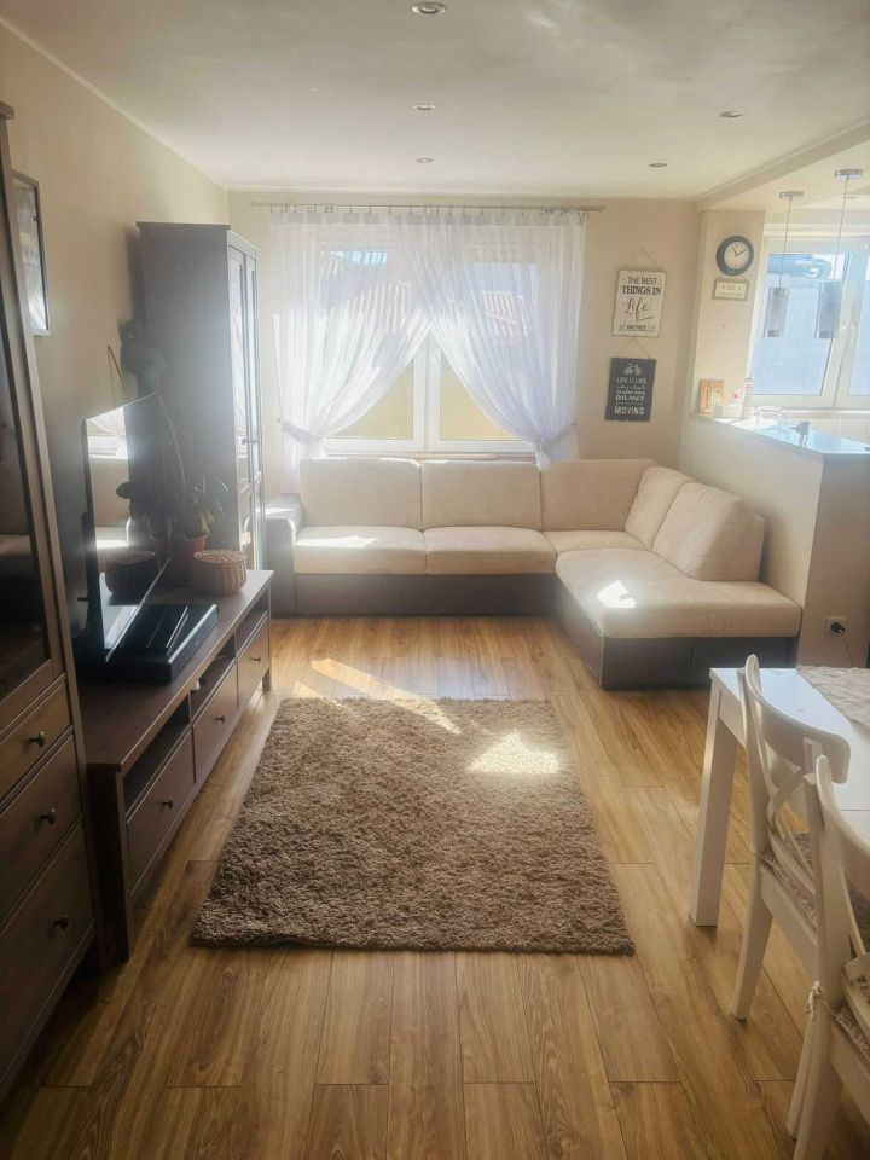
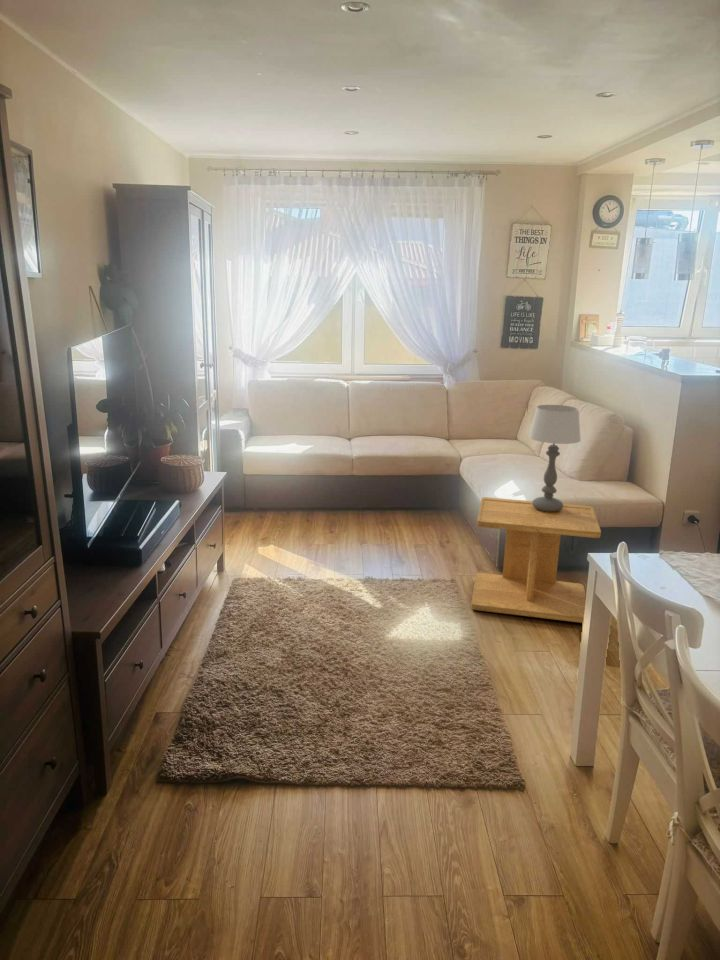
+ table lamp [528,404,582,512]
+ side table [470,496,602,624]
